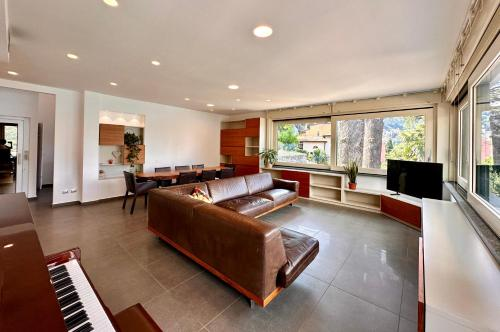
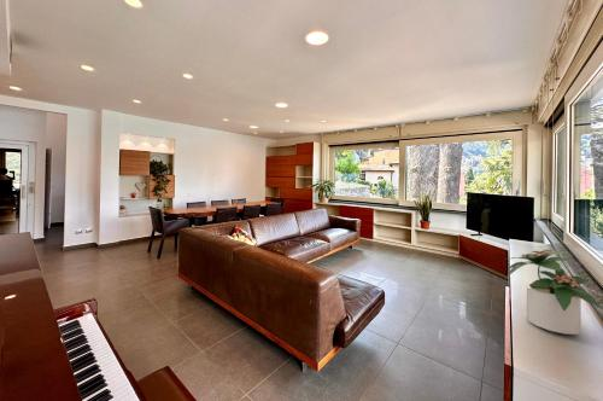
+ potted plant [505,248,603,336]
